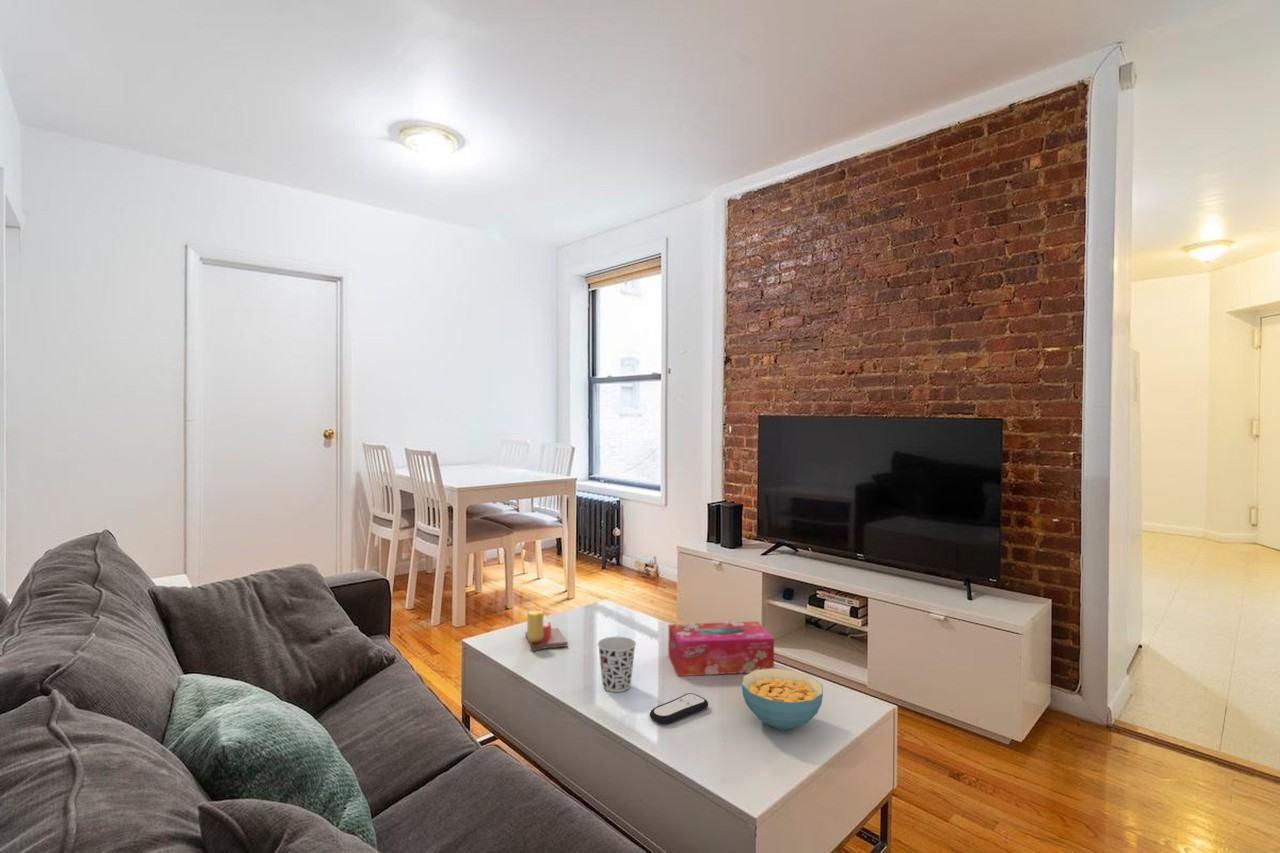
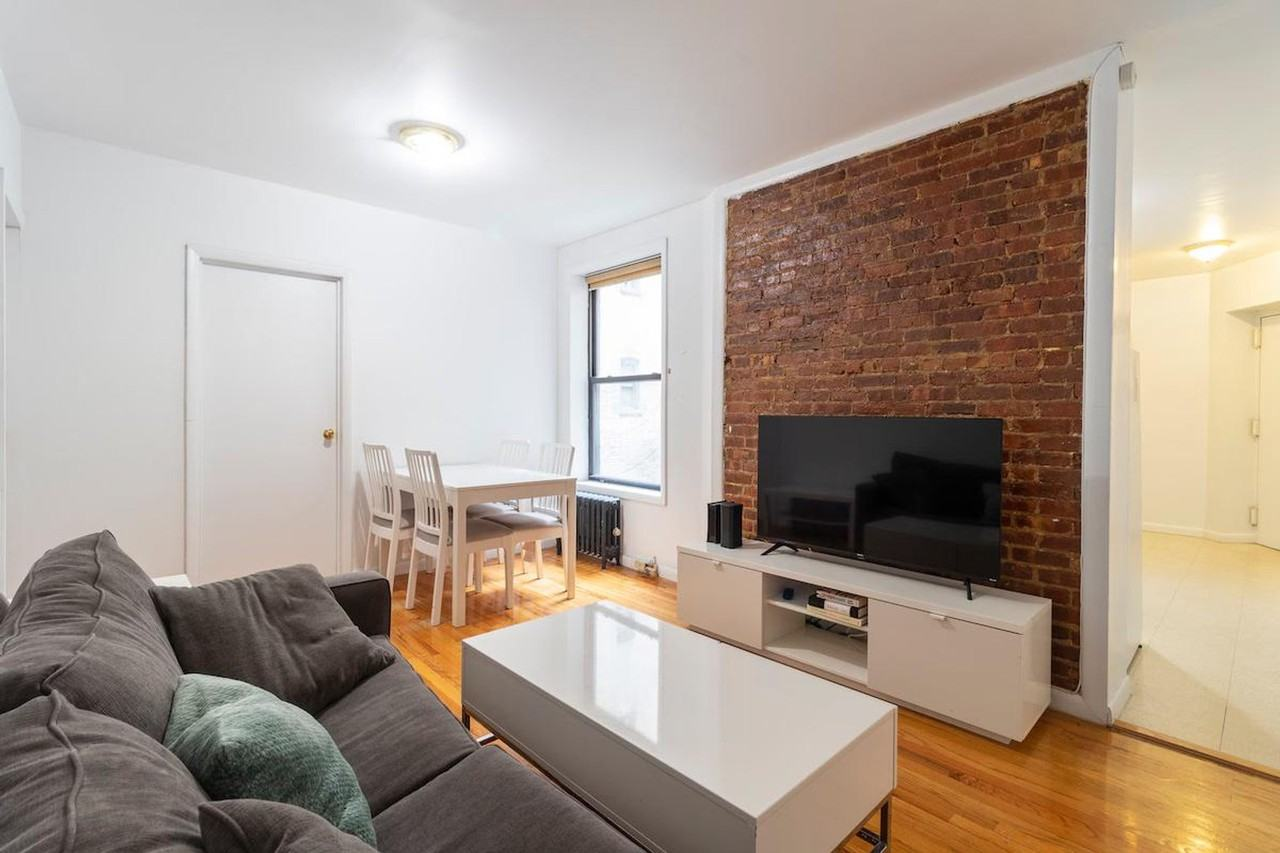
- tissue box [667,620,775,677]
- remote control [649,692,709,725]
- cereal bowl [741,668,824,731]
- cup [597,636,637,693]
- candle [524,610,569,652]
